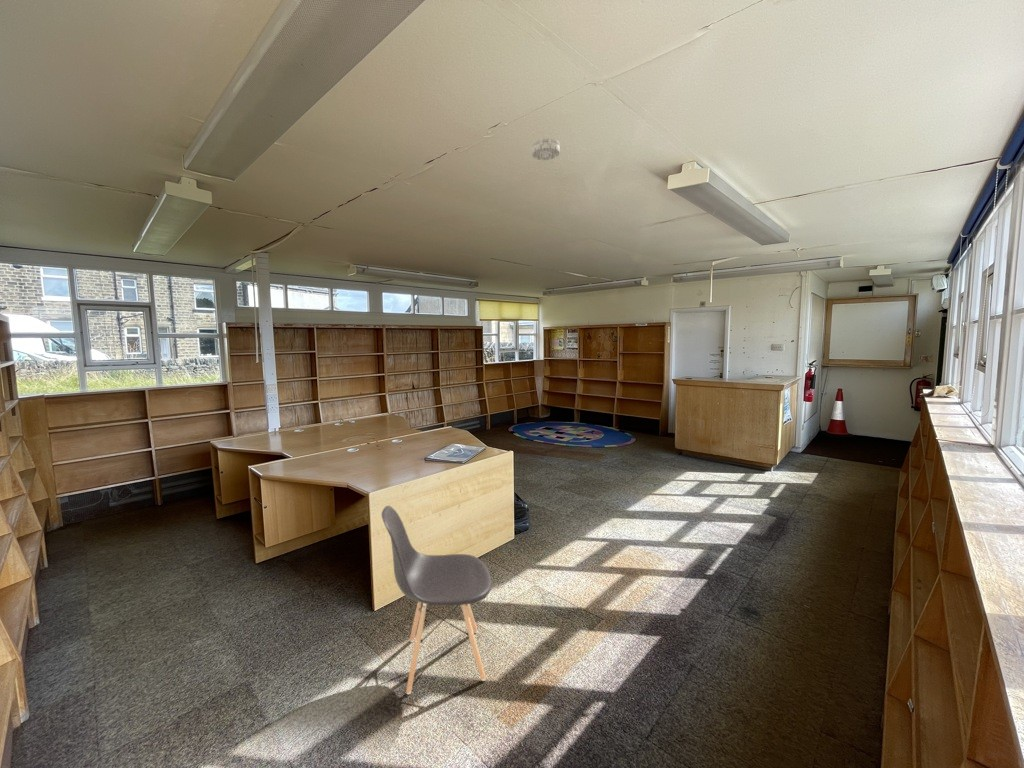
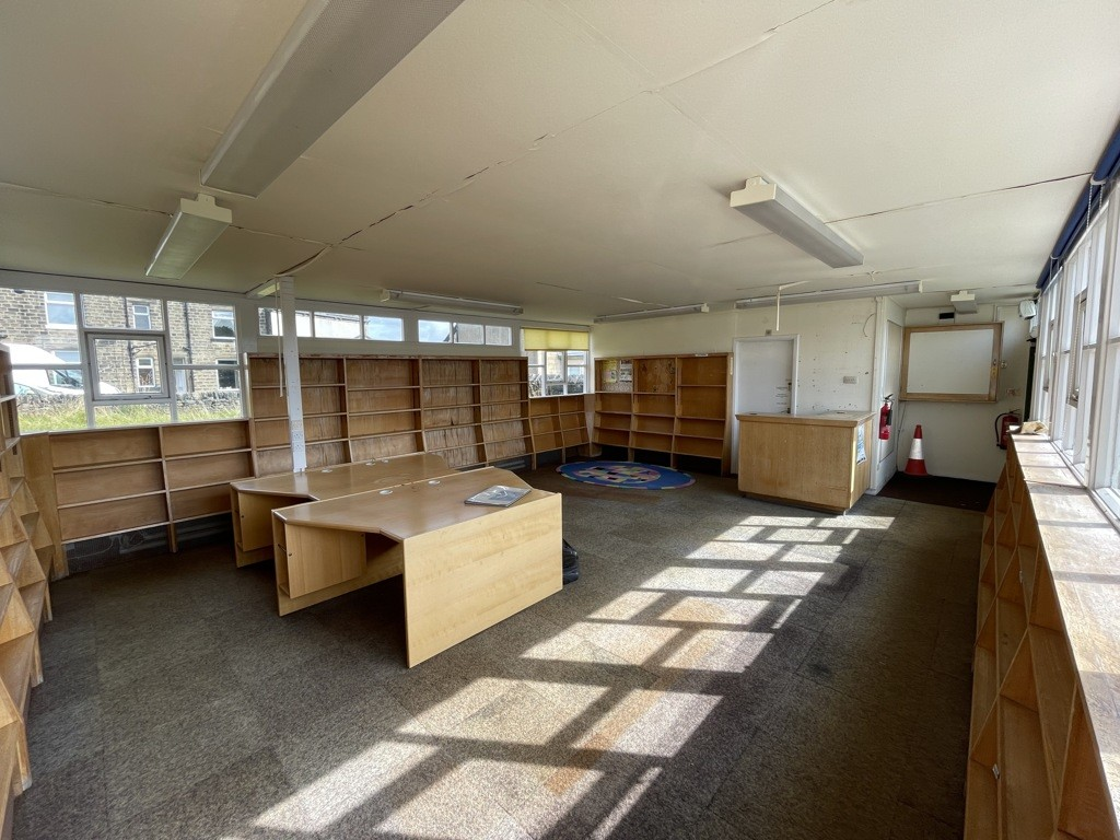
- chair [381,505,493,695]
- smoke detector [531,136,561,161]
